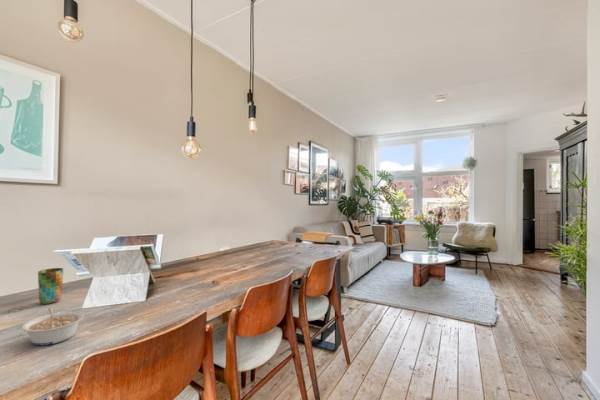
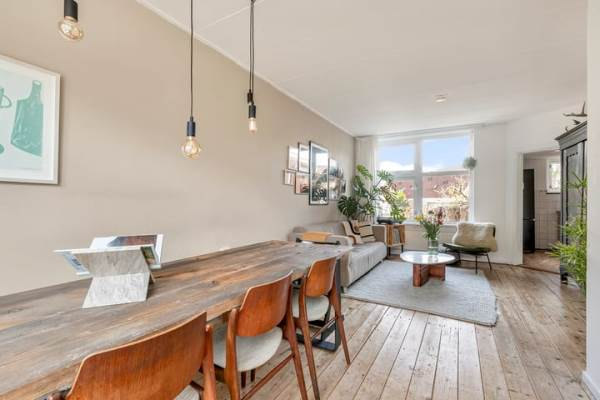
- cup [37,267,65,305]
- legume [21,306,85,346]
